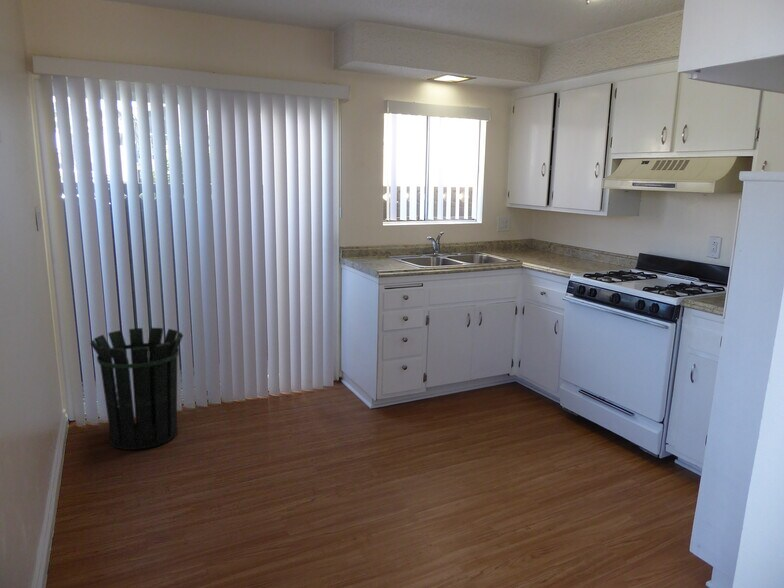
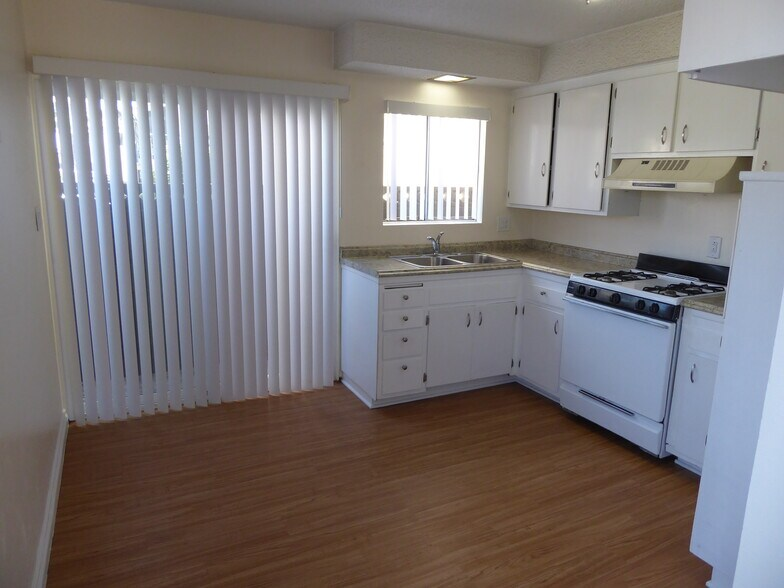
- waste bin [90,327,184,451]
